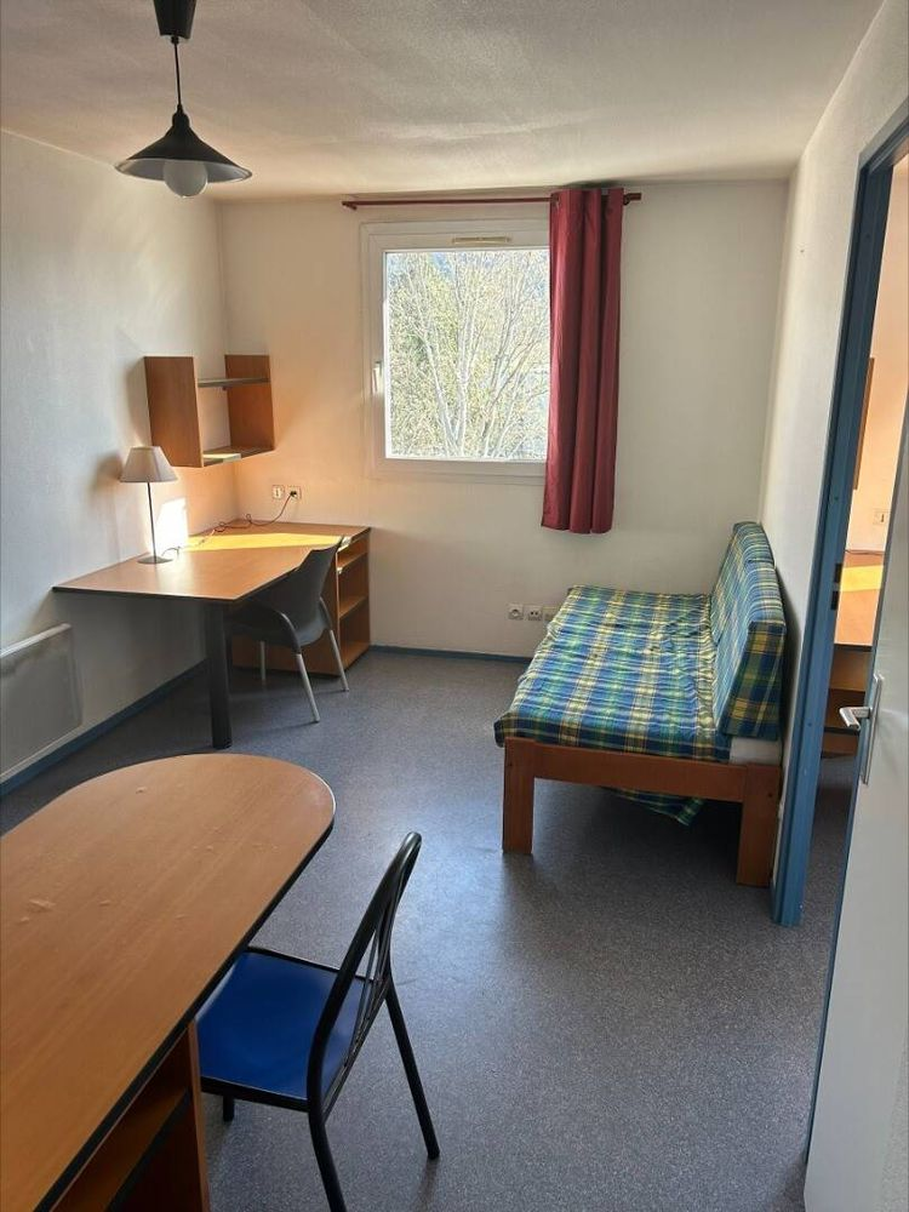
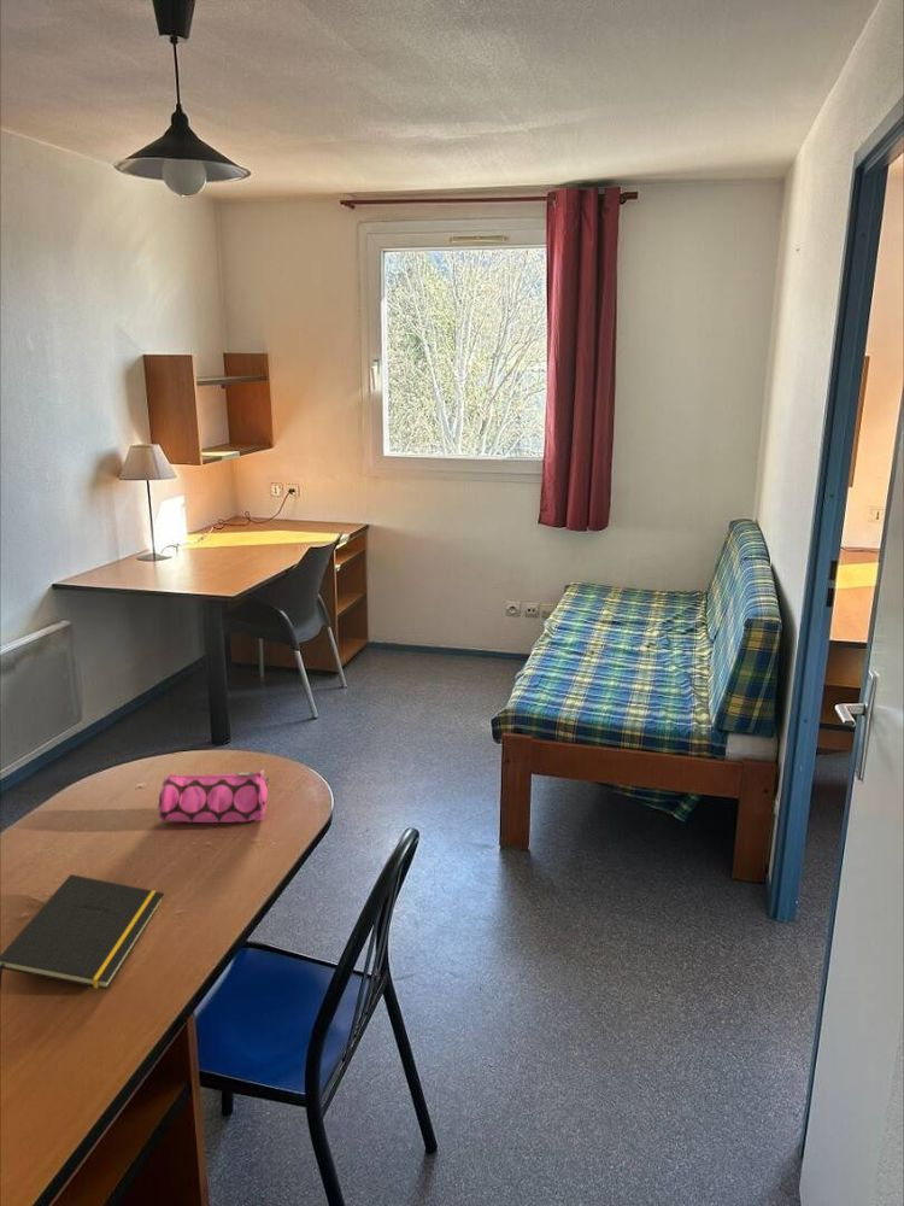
+ notepad [0,873,165,990]
+ pencil case [158,768,270,824]
